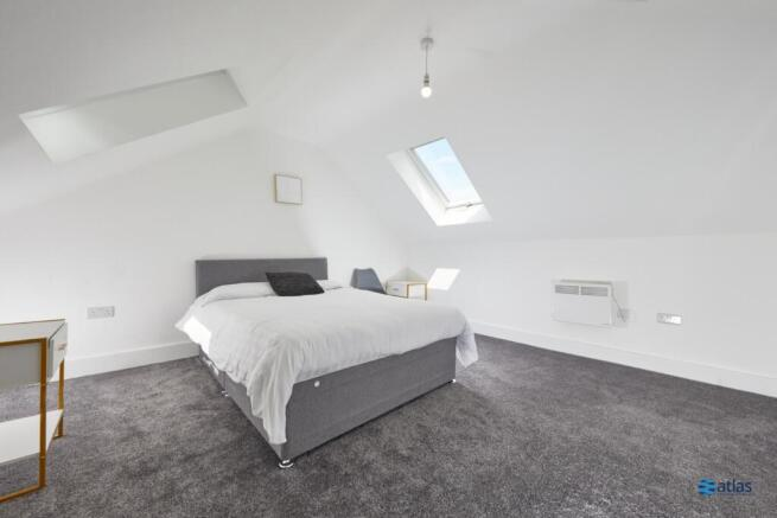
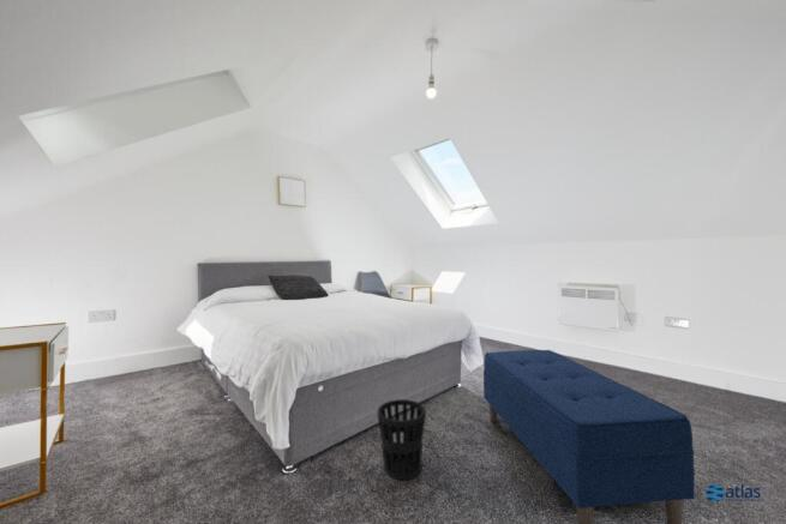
+ wastebasket [377,398,427,481]
+ bench [482,349,696,524]
